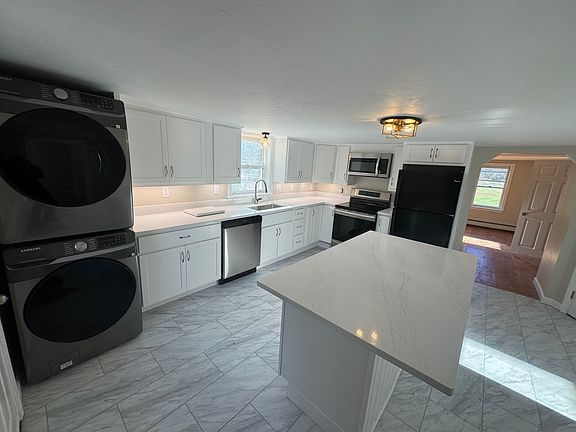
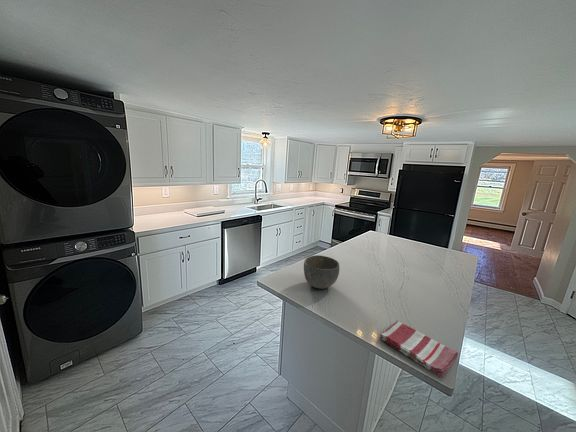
+ bowl [303,254,340,290]
+ dish towel [378,320,459,379]
